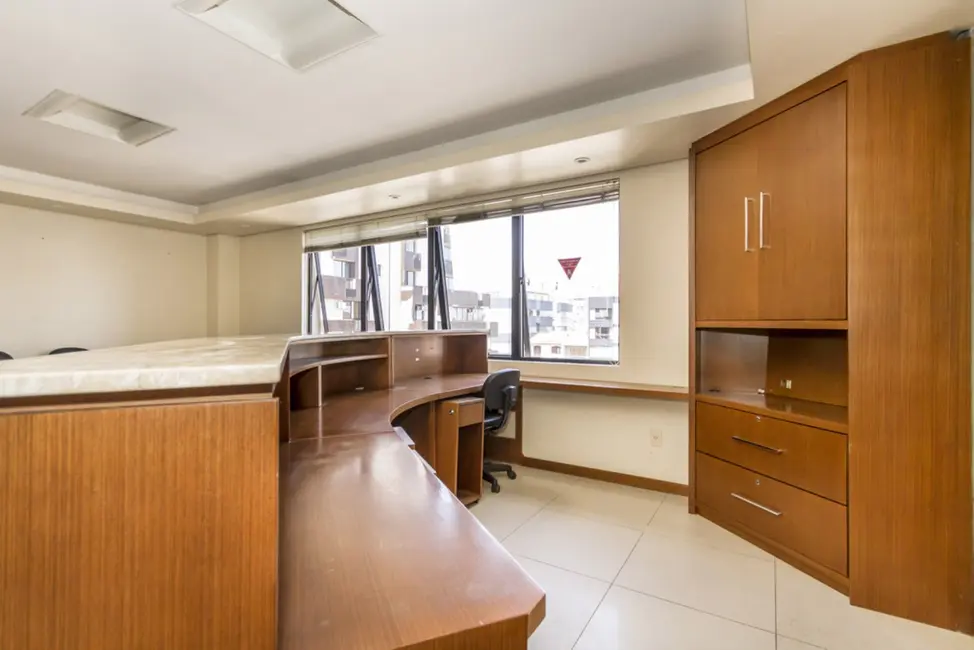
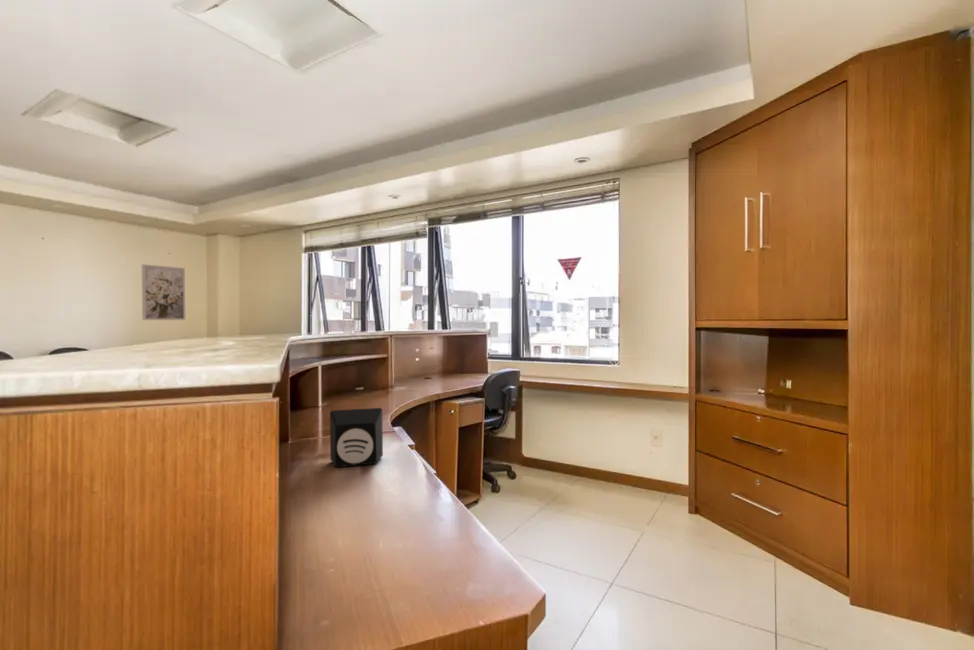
+ wall art [141,263,186,321]
+ speaker [329,407,384,468]
